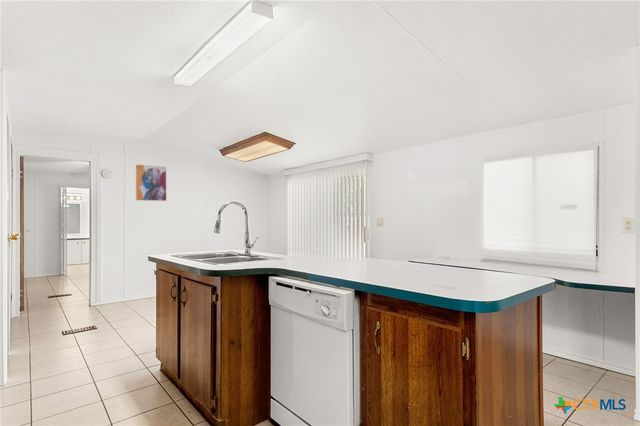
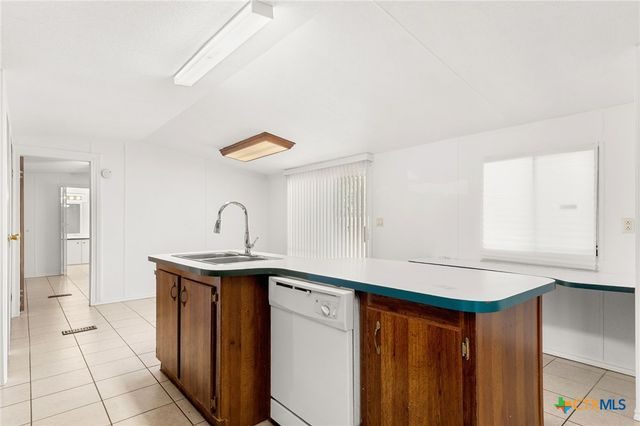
- wall art [134,163,168,202]
